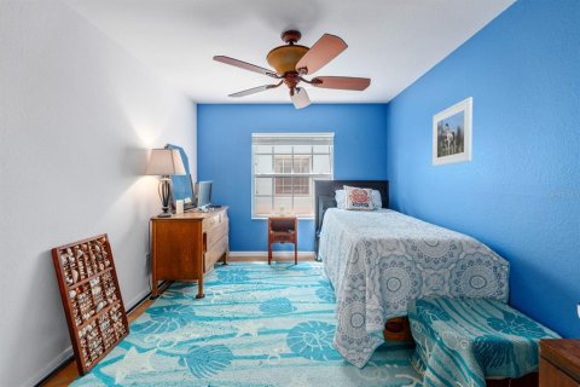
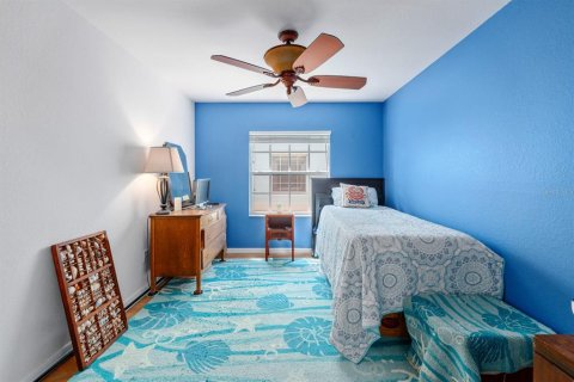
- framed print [431,96,474,167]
